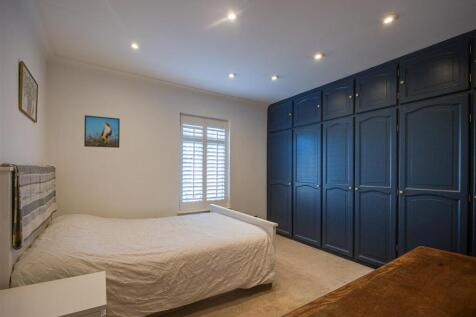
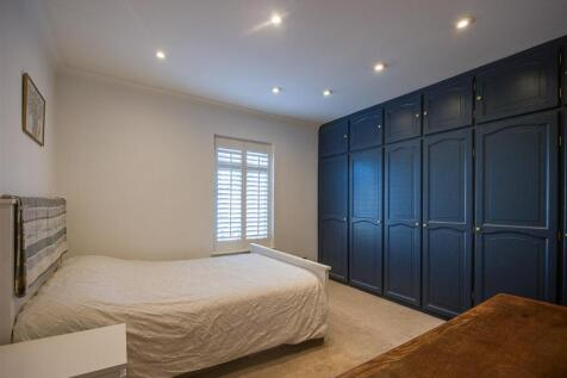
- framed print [83,114,121,149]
